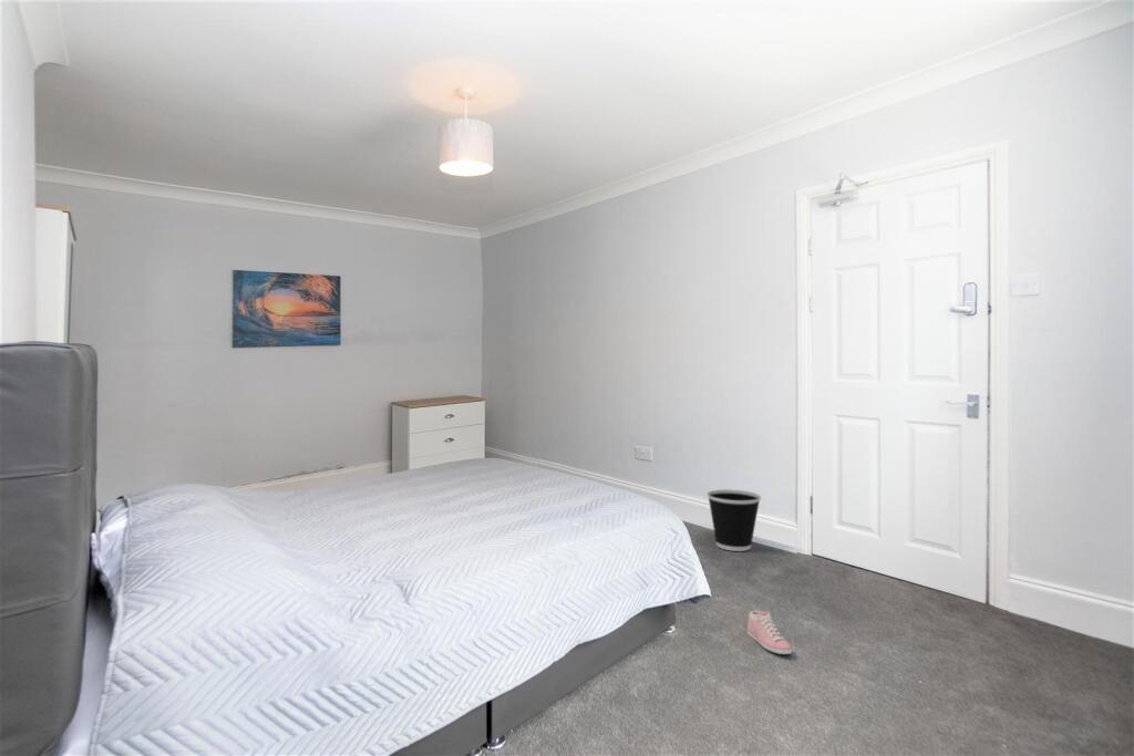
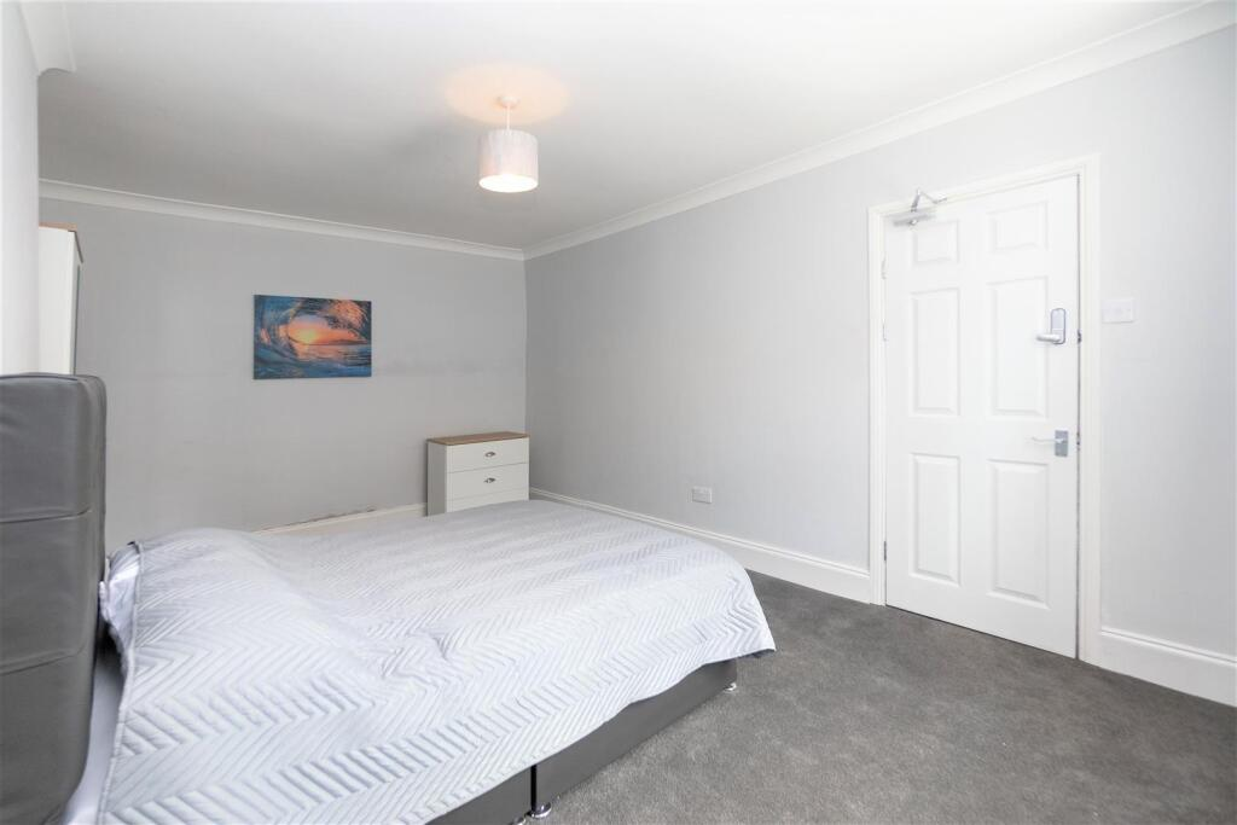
- sneaker [746,610,793,655]
- wastebasket [707,488,762,552]
